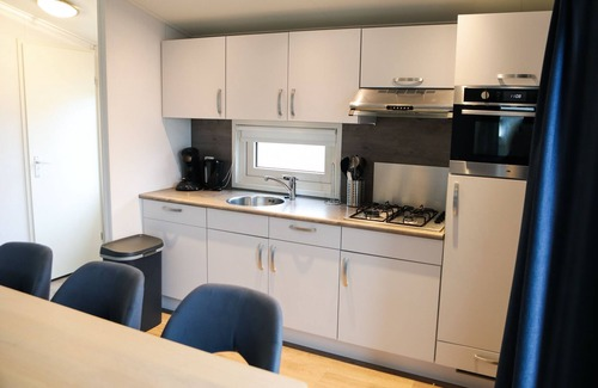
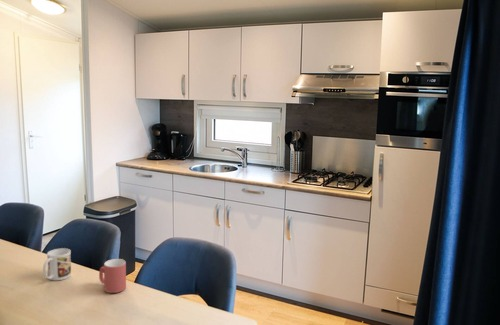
+ mug [98,258,127,294]
+ mug [42,247,72,281]
